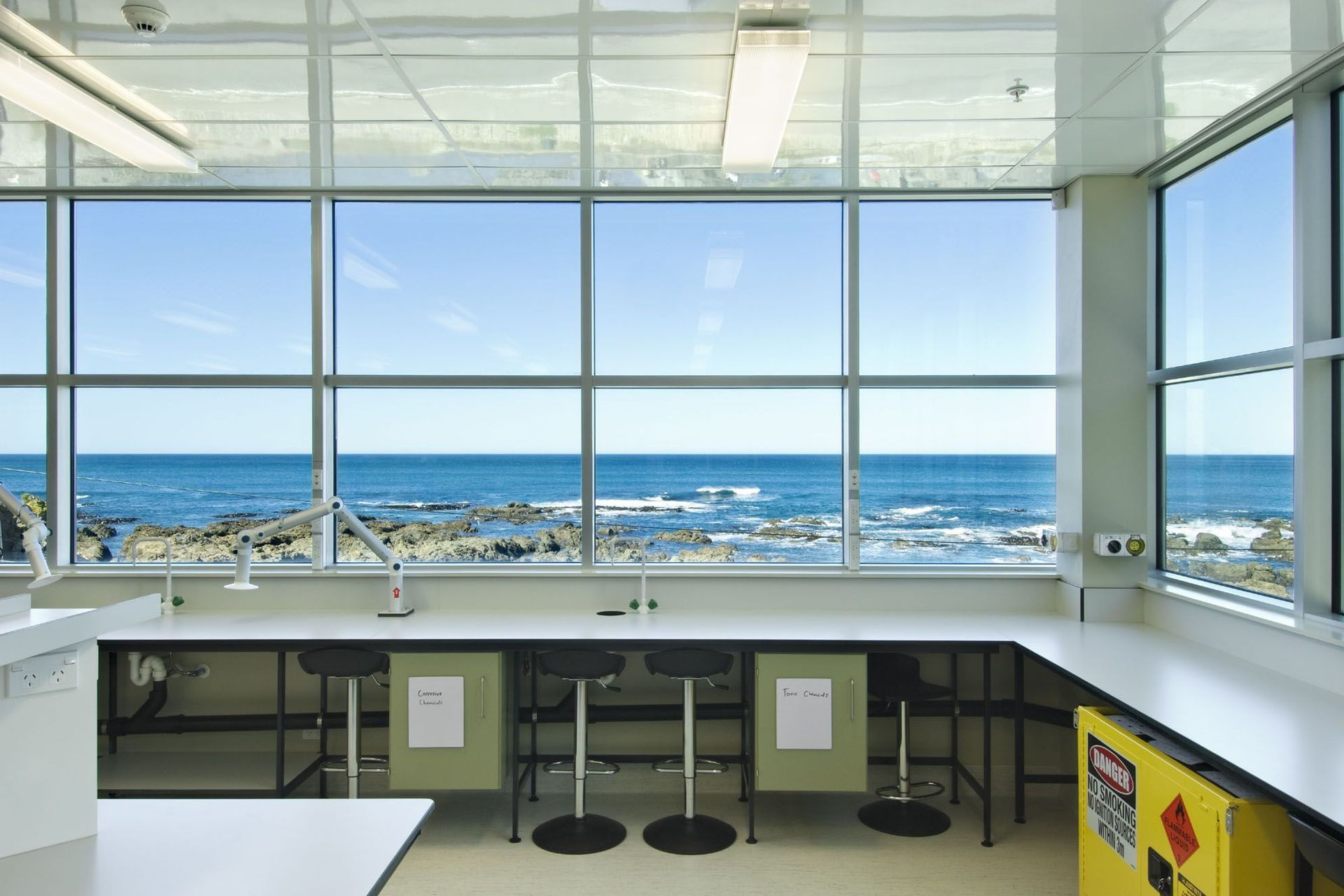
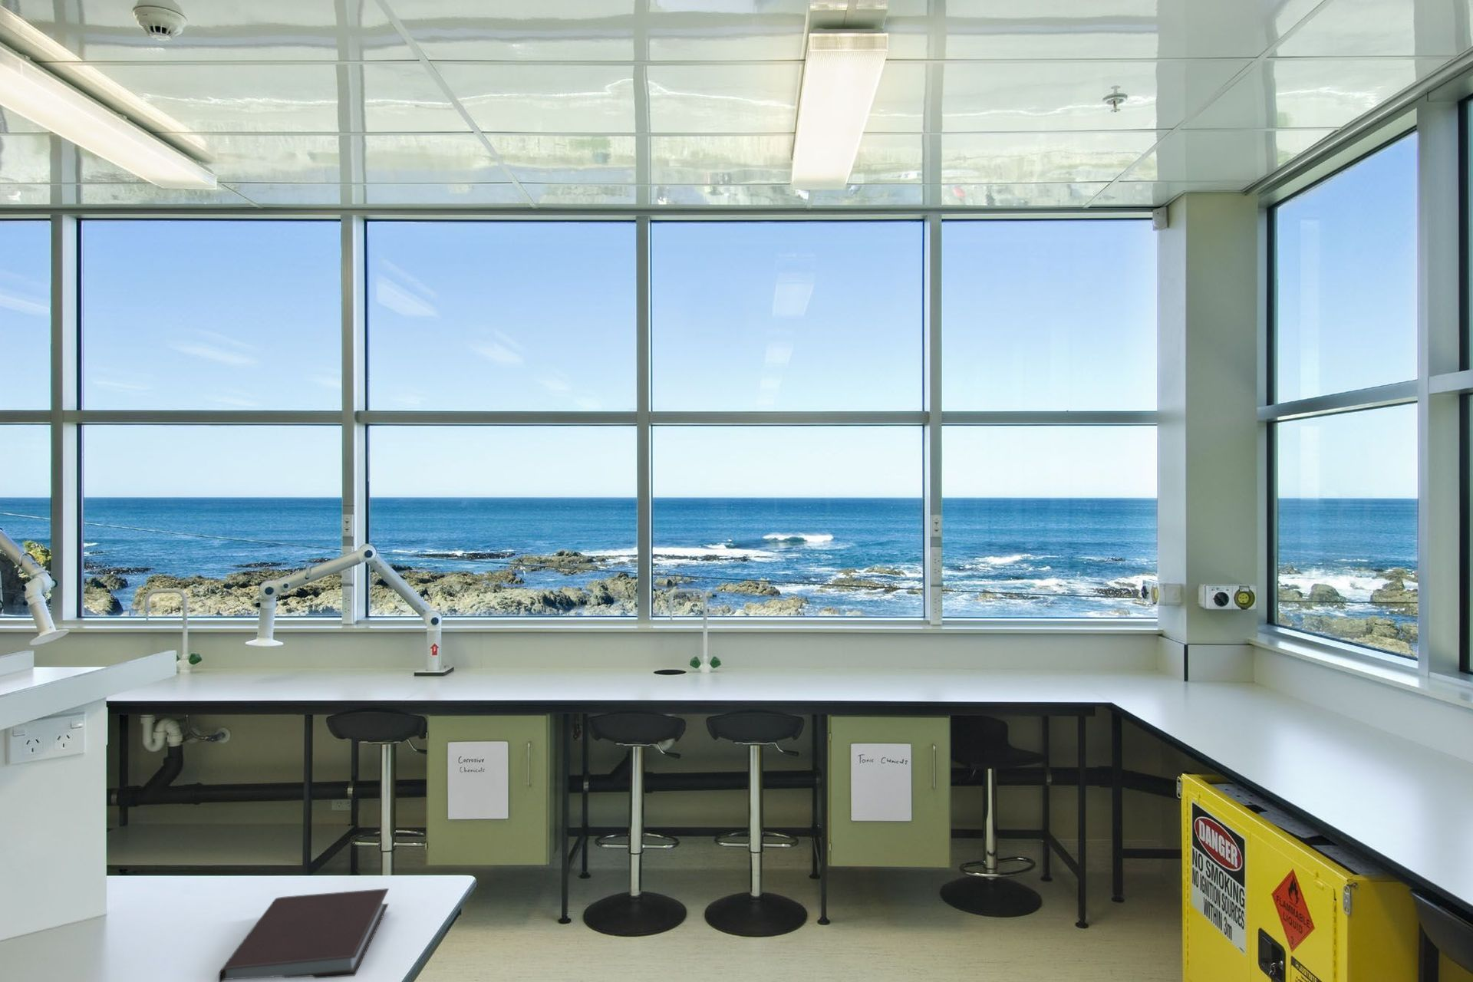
+ notebook [218,888,390,982]
